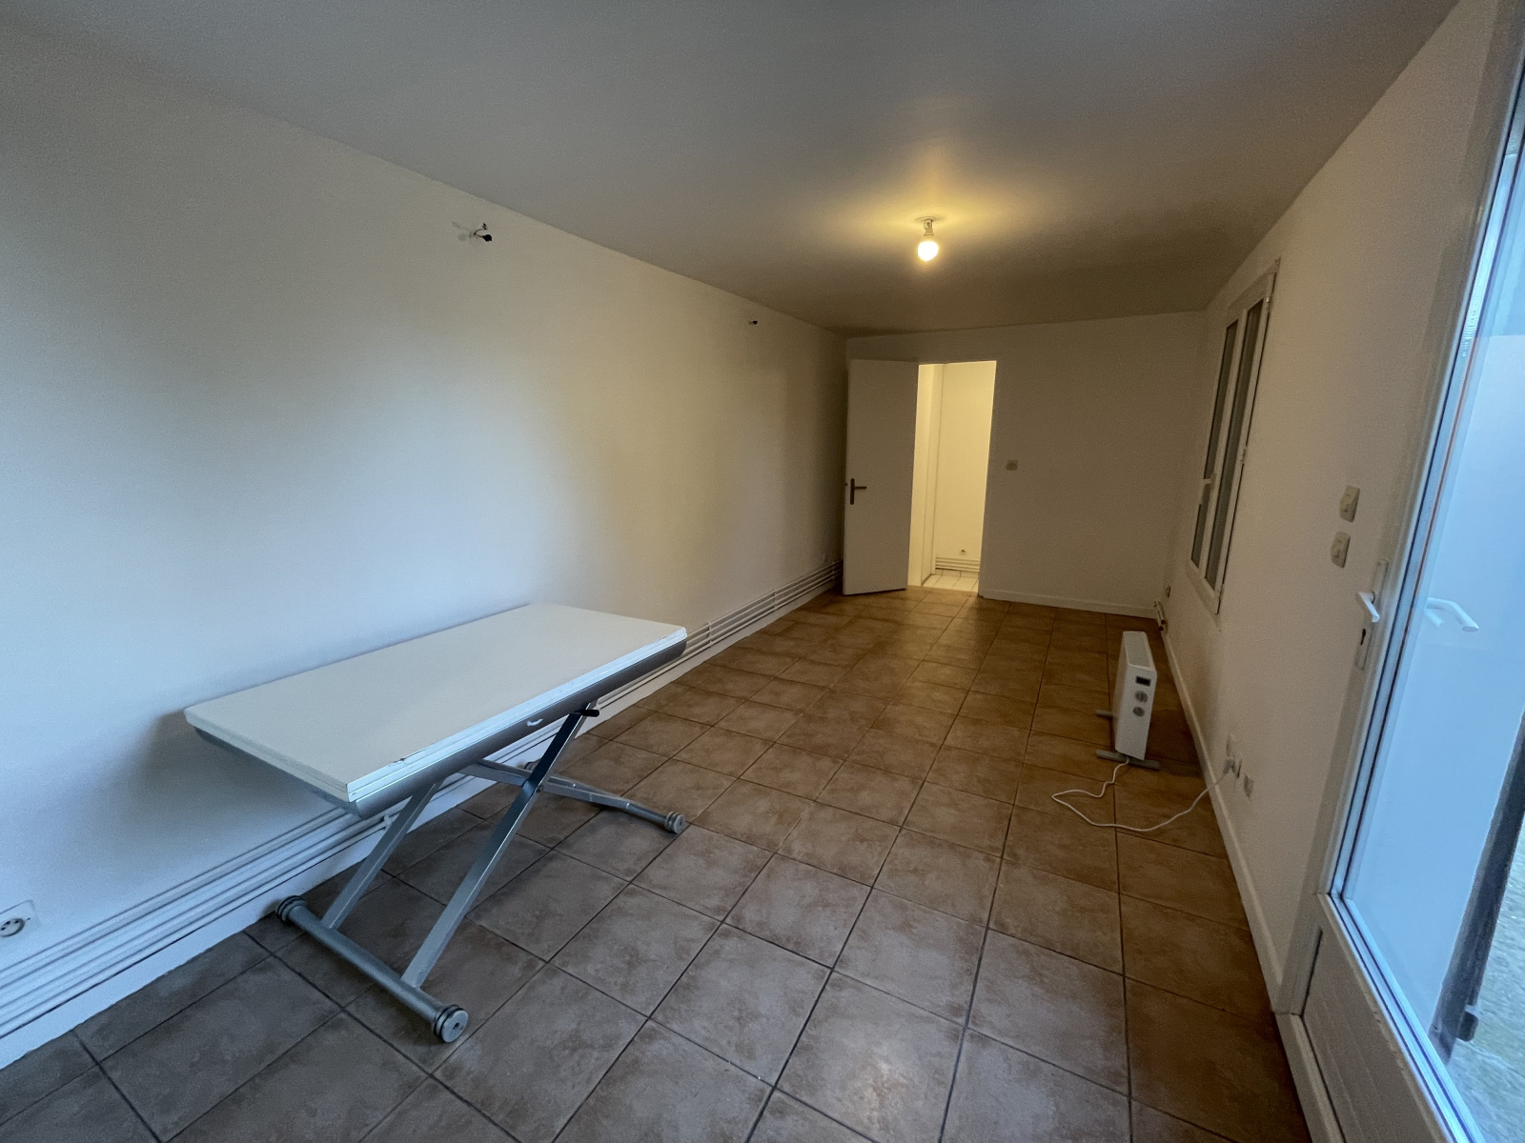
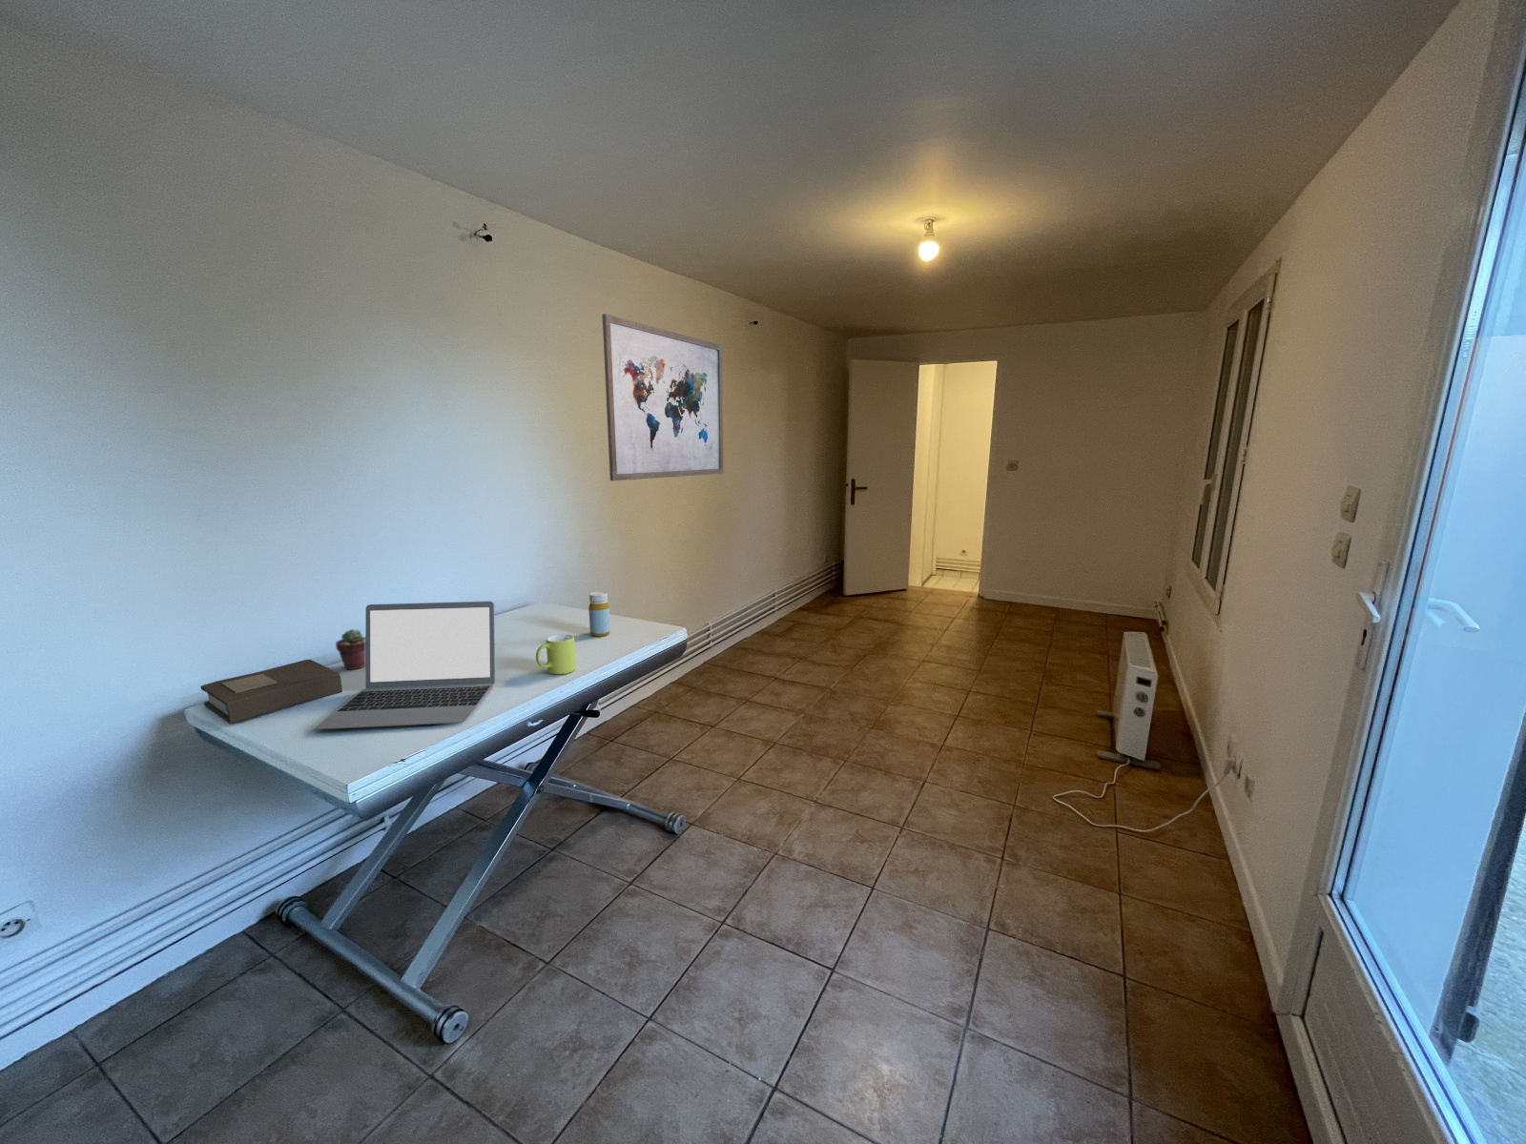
+ mug [535,633,577,675]
+ bottle [588,591,612,638]
+ book [199,659,344,726]
+ wall art [602,312,723,482]
+ potted succulent [335,628,365,671]
+ laptop [315,601,496,731]
